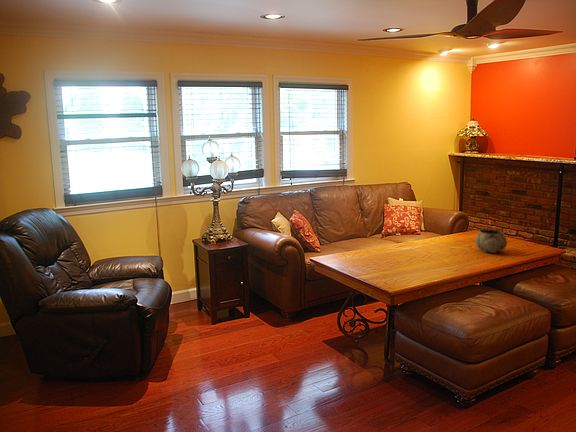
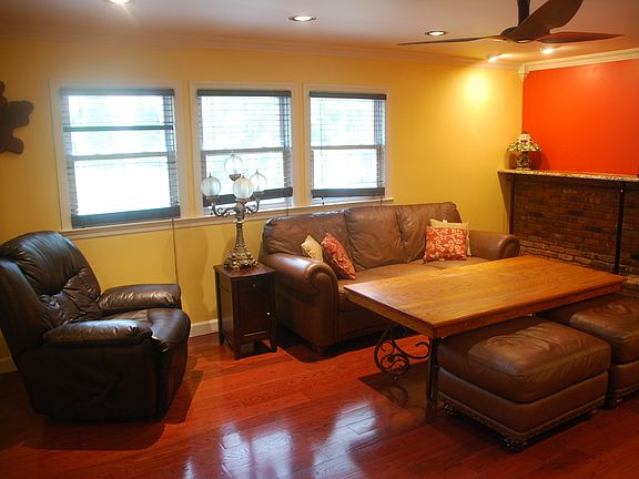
- decorative bowl [474,229,508,254]
